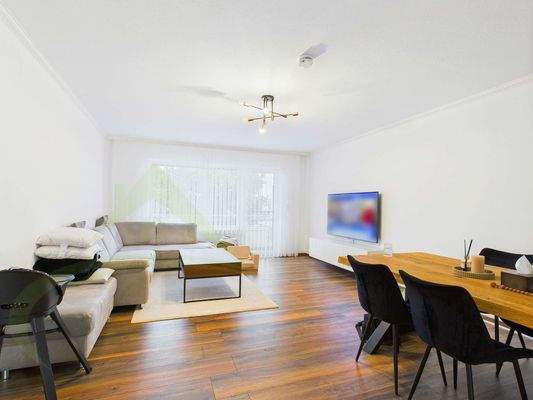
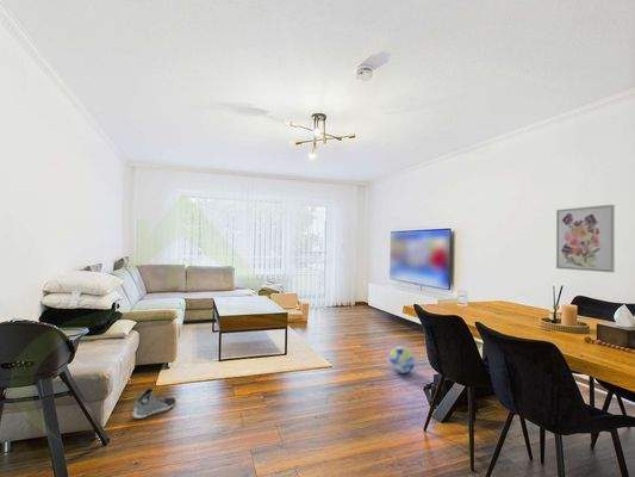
+ ball [388,346,417,374]
+ sneaker [131,388,176,420]
+ wall art [555,204,616,273]
